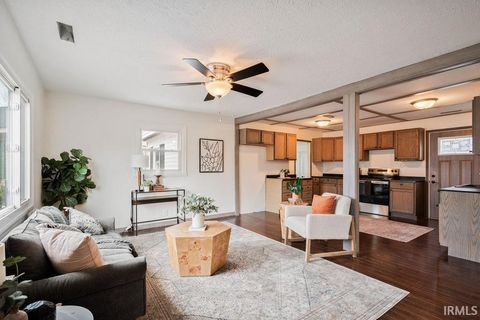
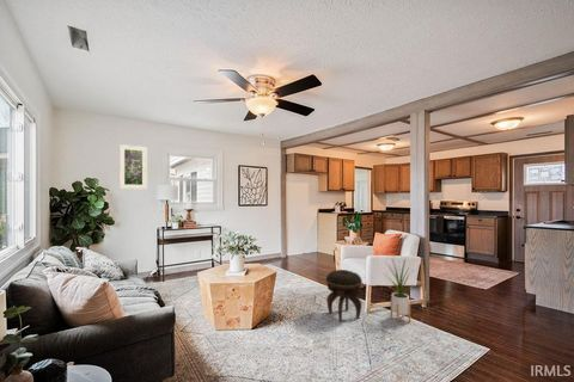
+ footstool [325,269,364,324]
+ house plant [381,254,415,325]
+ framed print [118,143,148,190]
